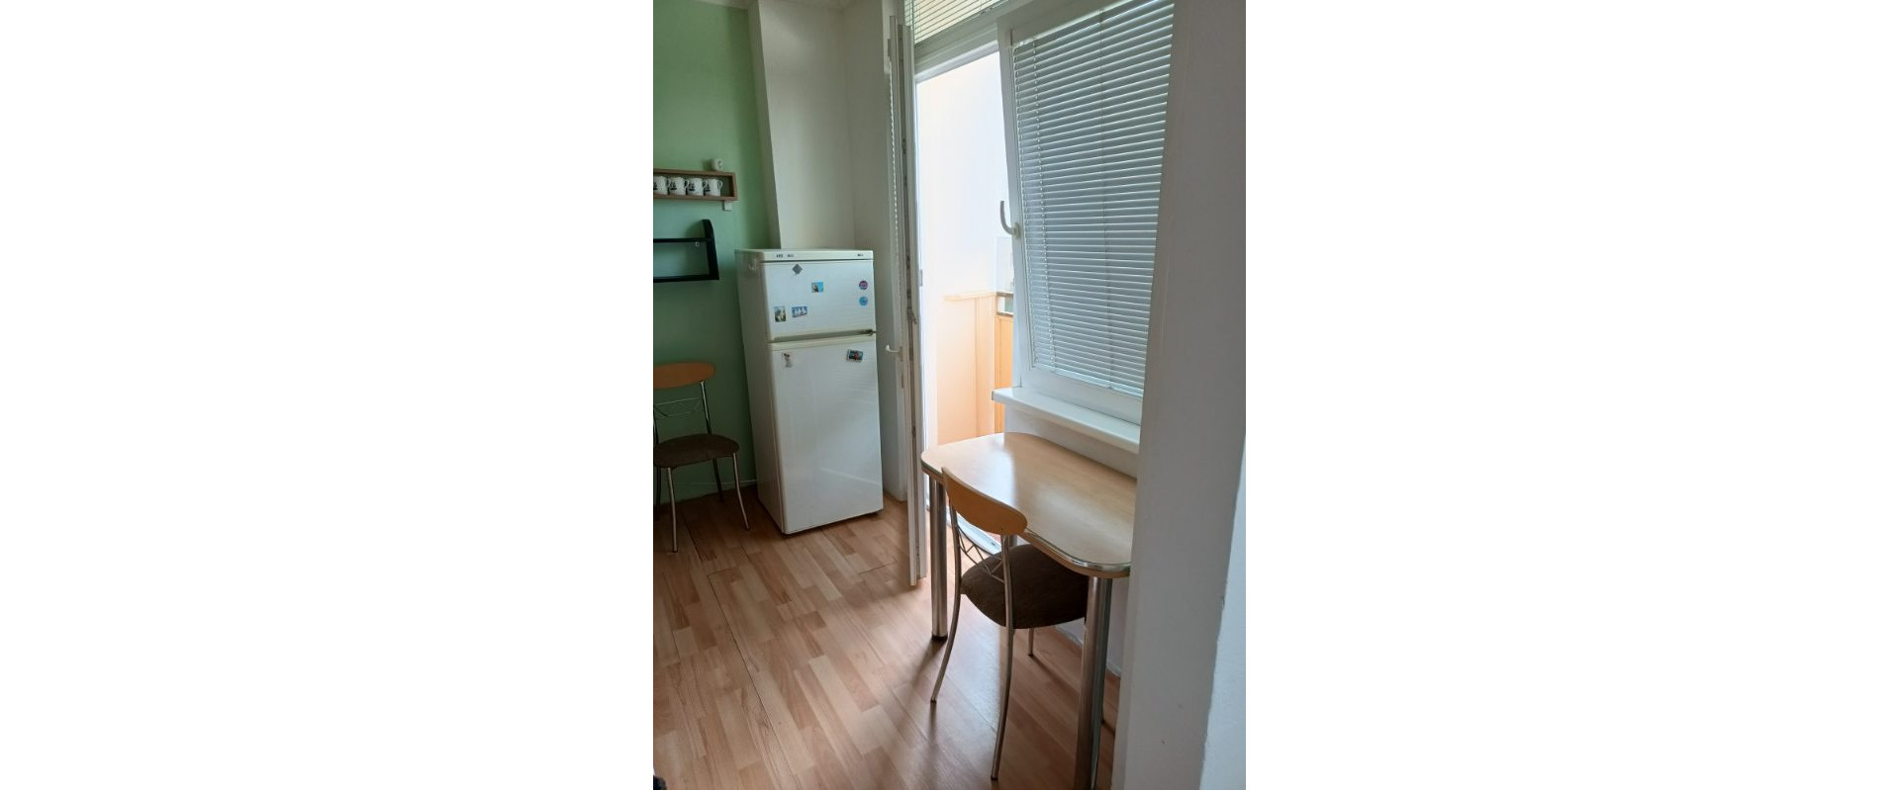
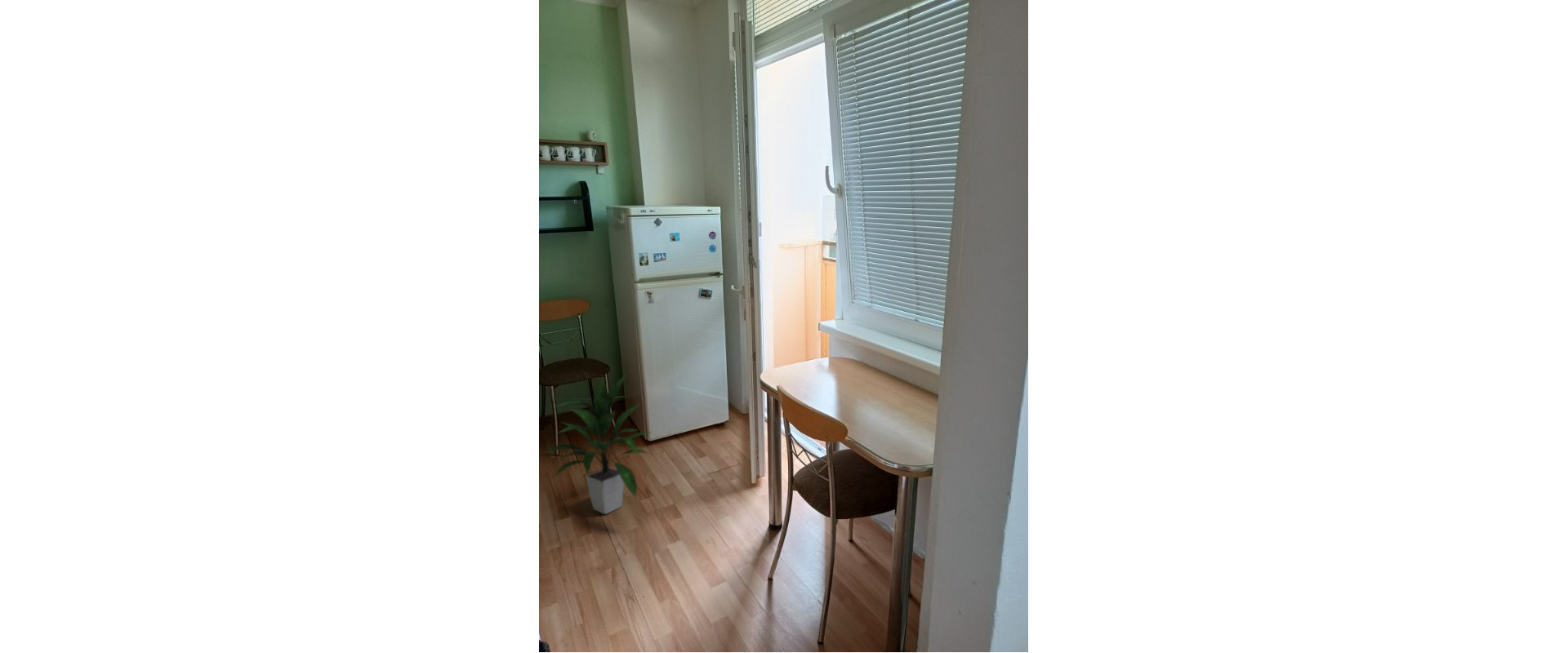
+ indoor plant [541,373,653,515]
